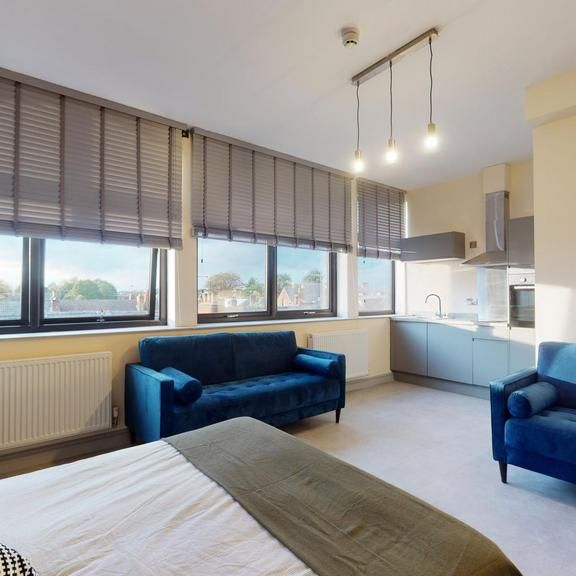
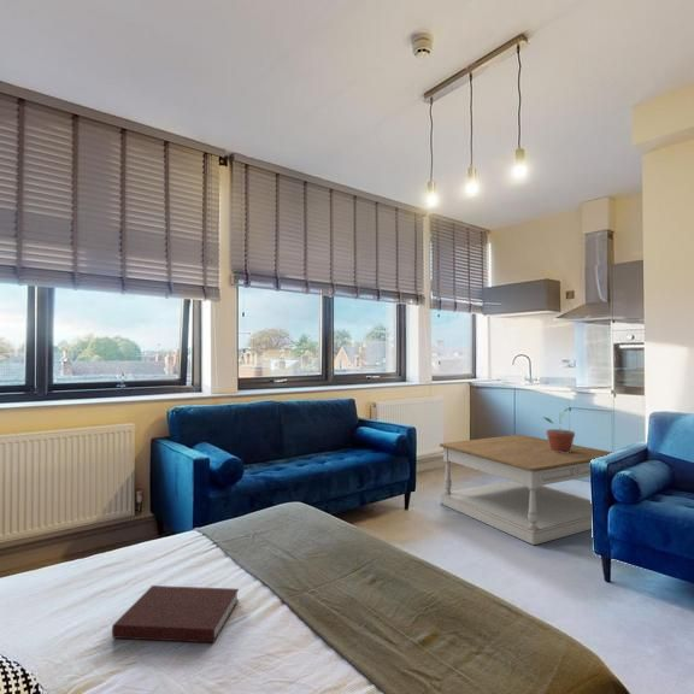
+ potted plant [543,407,576,453]
+ coffee table [439,434,613,546]
+ notebook [111,584,240,645]
